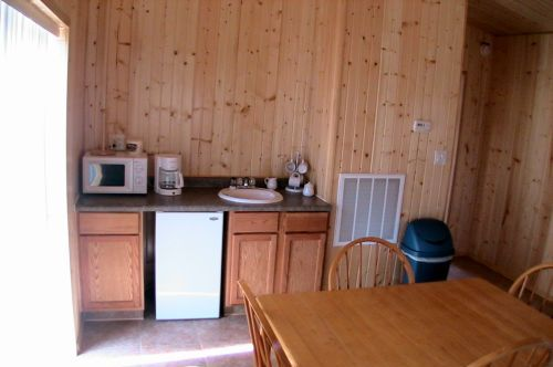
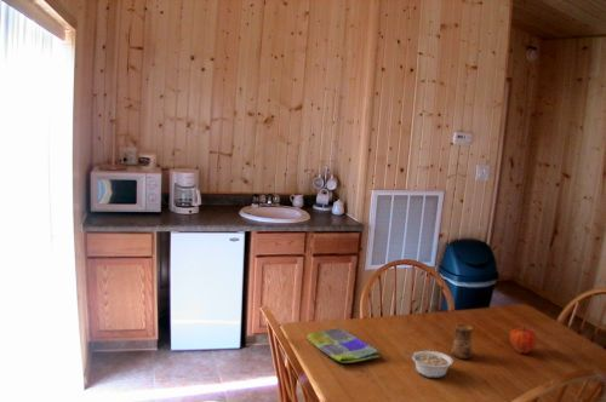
+ dish towel [305,326,381,364]
+ fruit [509,326,538,355]
+ cup [450,322,474,361]
+ legume [402,350,454,379]
